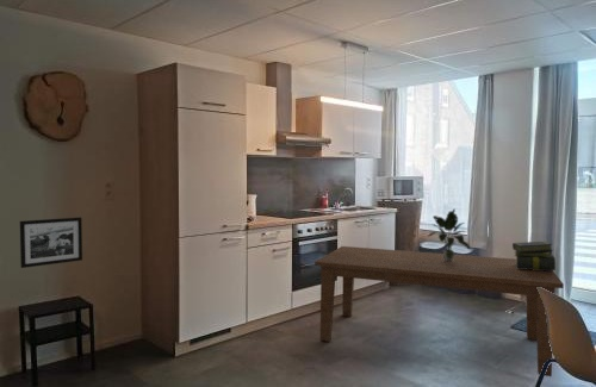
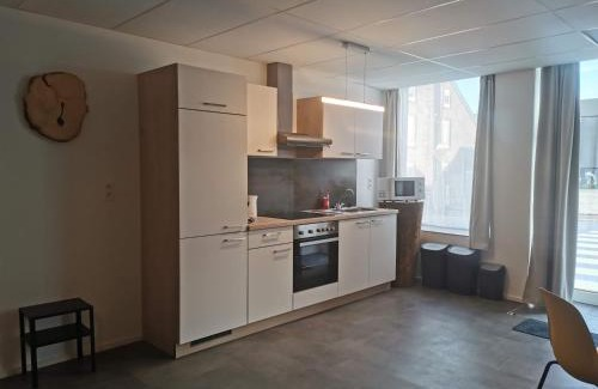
- picture frame [19,217,83,269]
- stack of books [511,241,557,271]
- potted plant [426,207,471,262]
- dining table [313,245,565,377]
